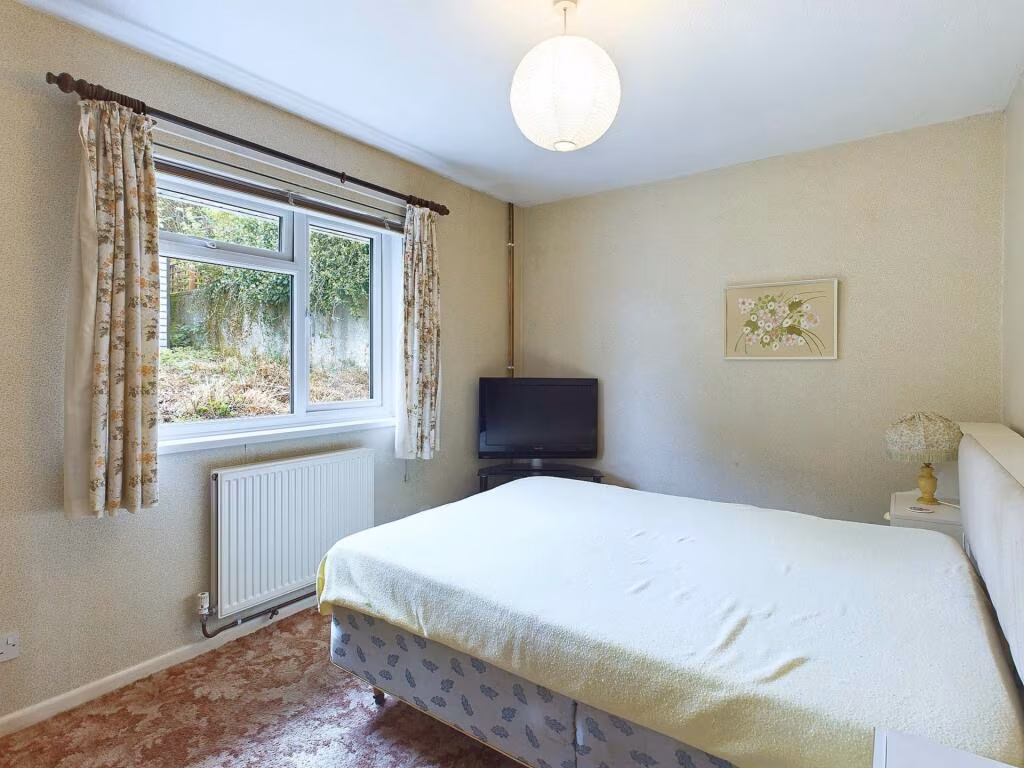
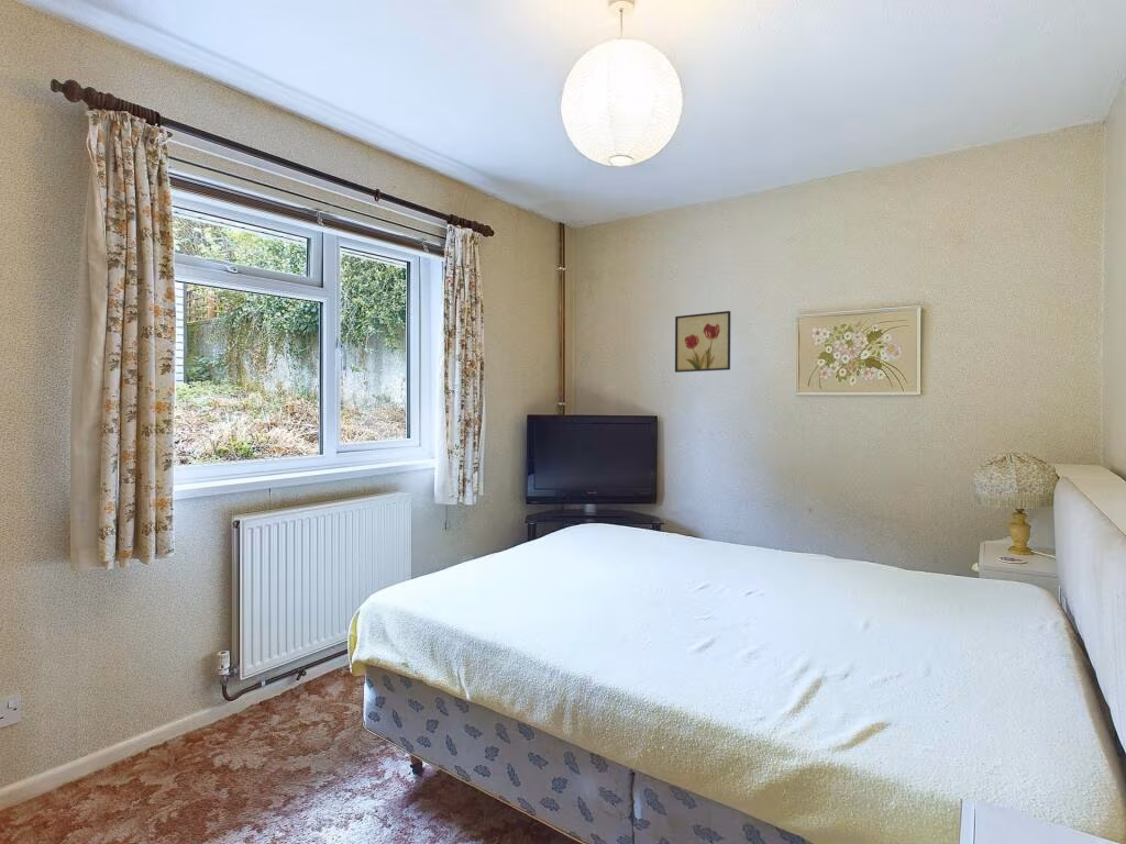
+ wall art [674,310,731,374]
